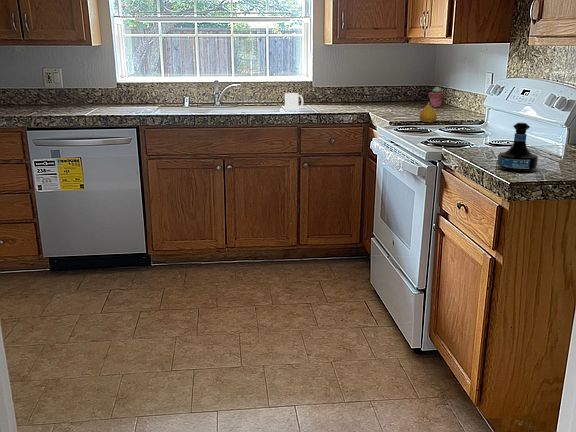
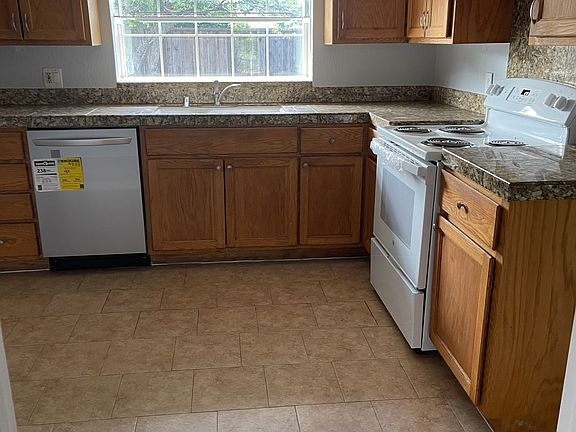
- fruit [418,101,438,123]
- potted succulent [427,86,445,108]
- mug [284,92,304,111]
- tequila bottle [496,122,539,173]
